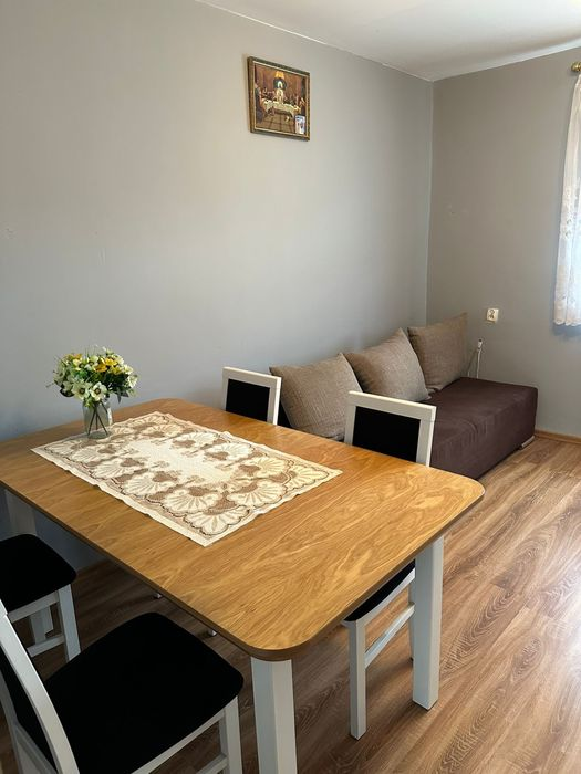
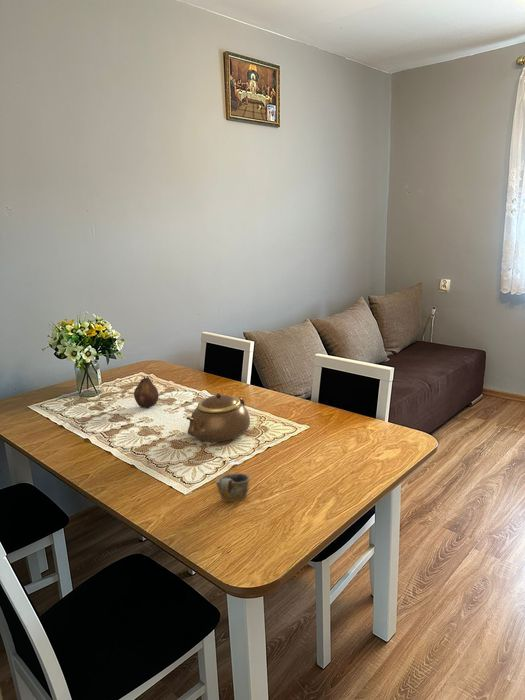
+ fruit [133,376,160,409]
+ cup [215,472,250,503]
+ teapot [185,393,251,443]
